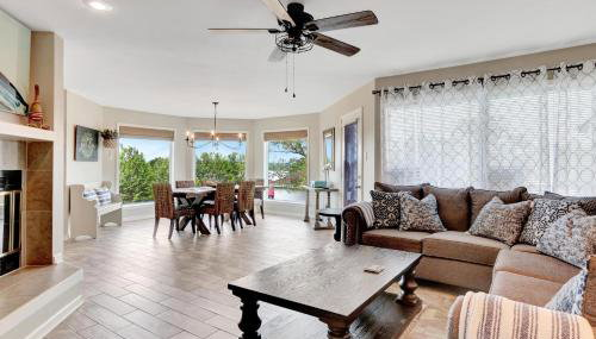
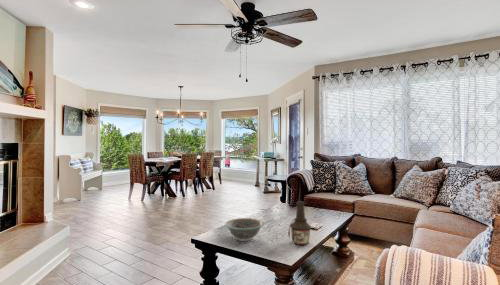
+ bottle [287,200,312,246]
+ bowl [224,217,265,242]
